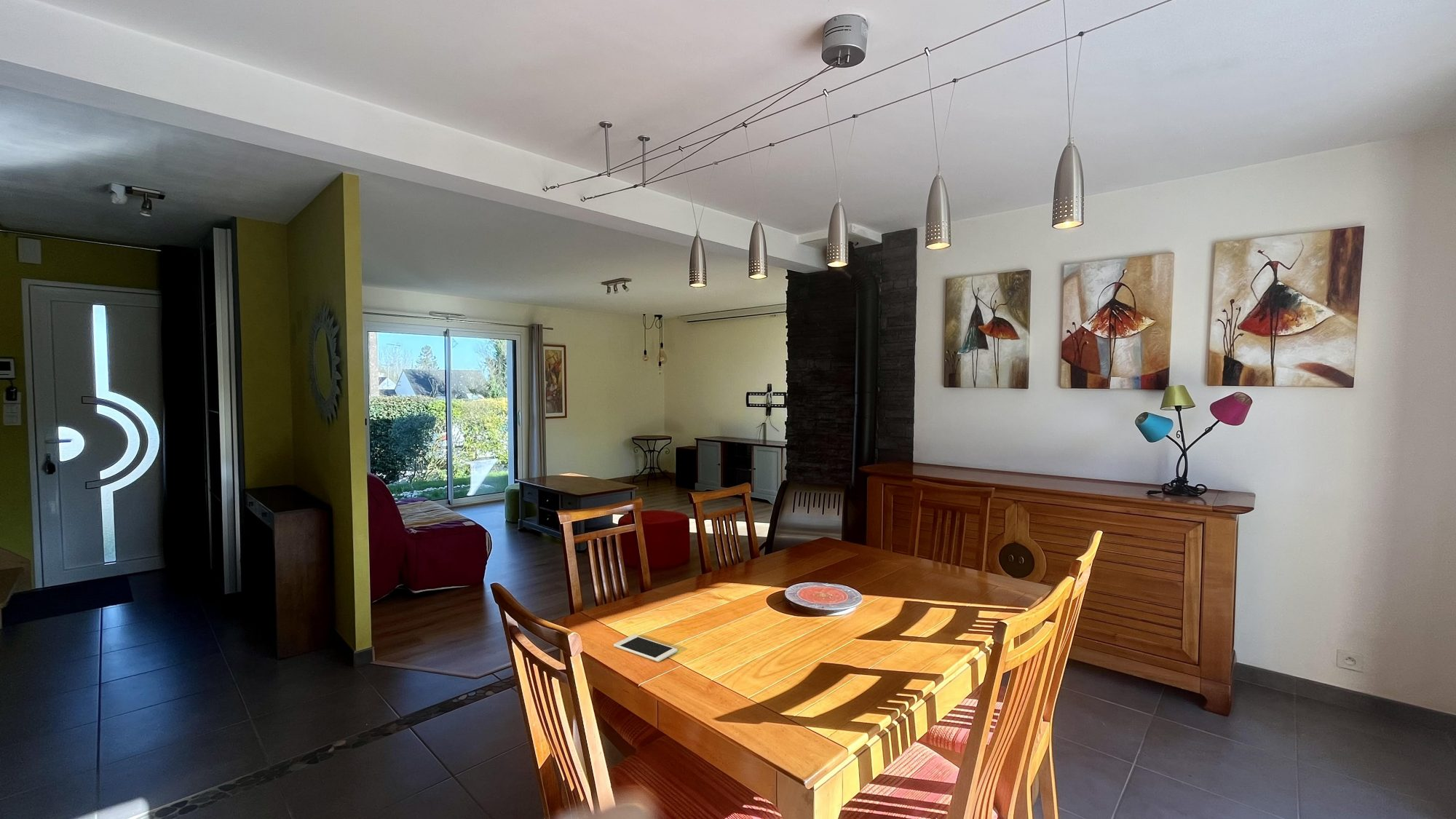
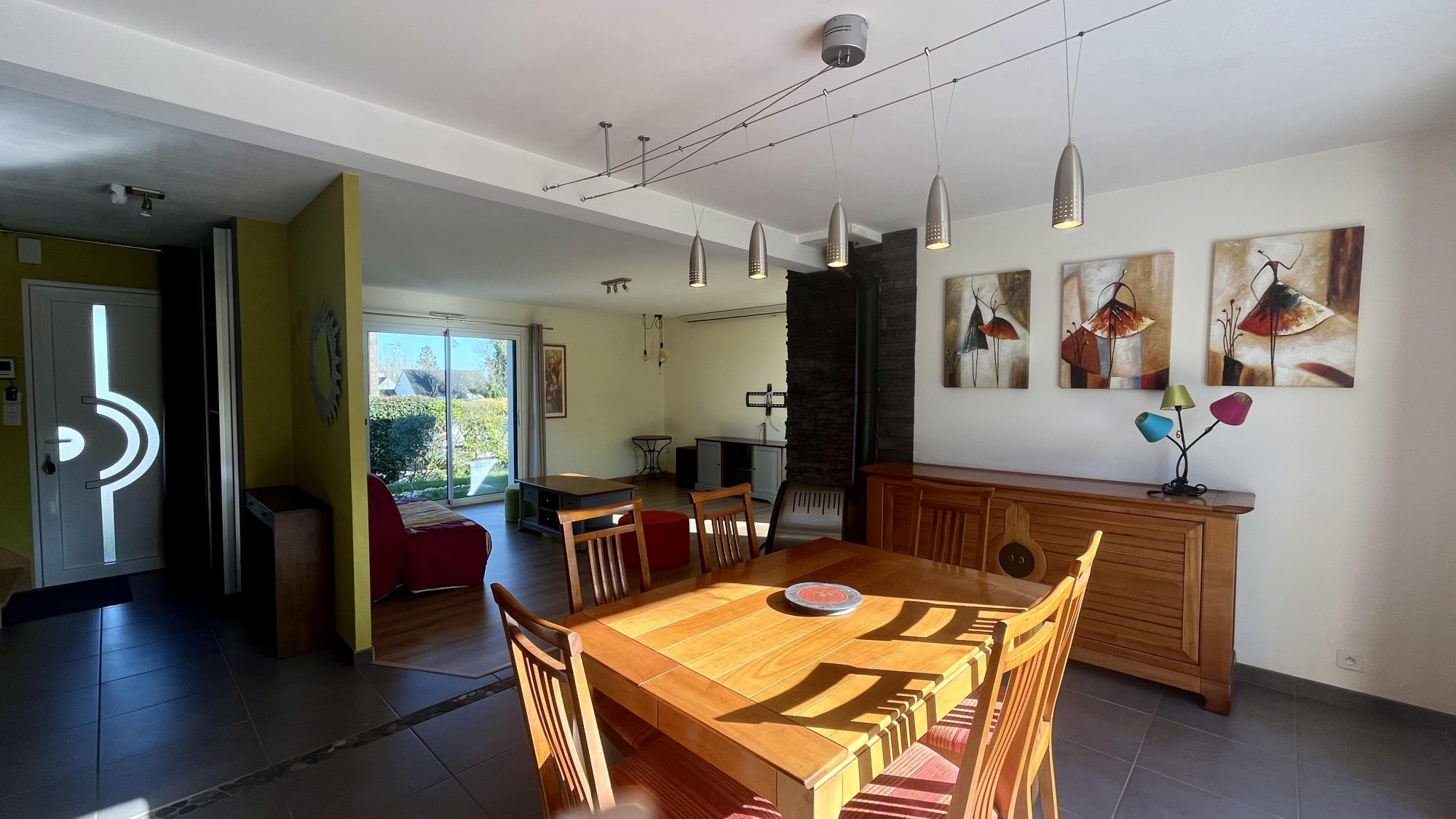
- cell phone [613,634,678,662]
